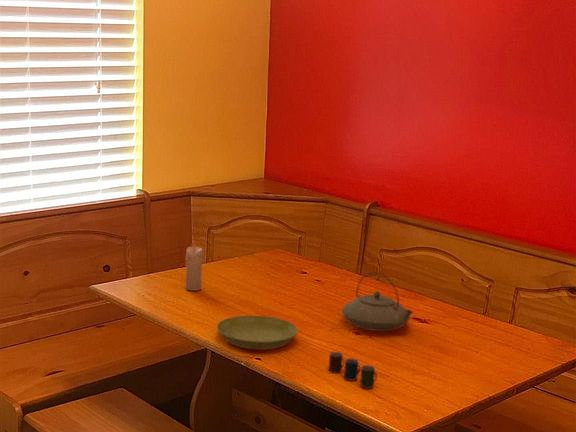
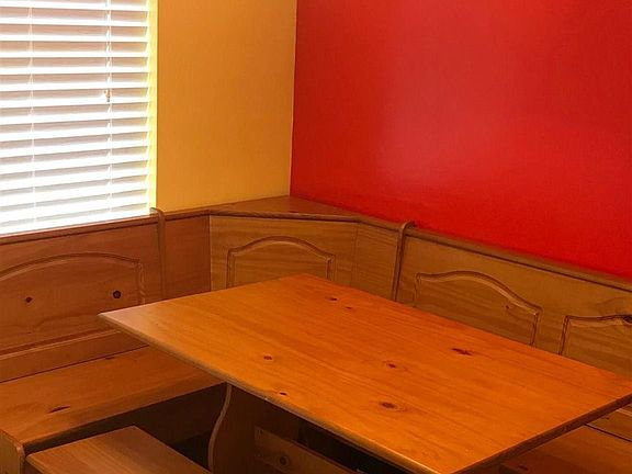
- cup [328,351,378,389]
- saucer [215,314,299,351]
- candle [184,239,204,292]
- teapot [340,271,414,332]
